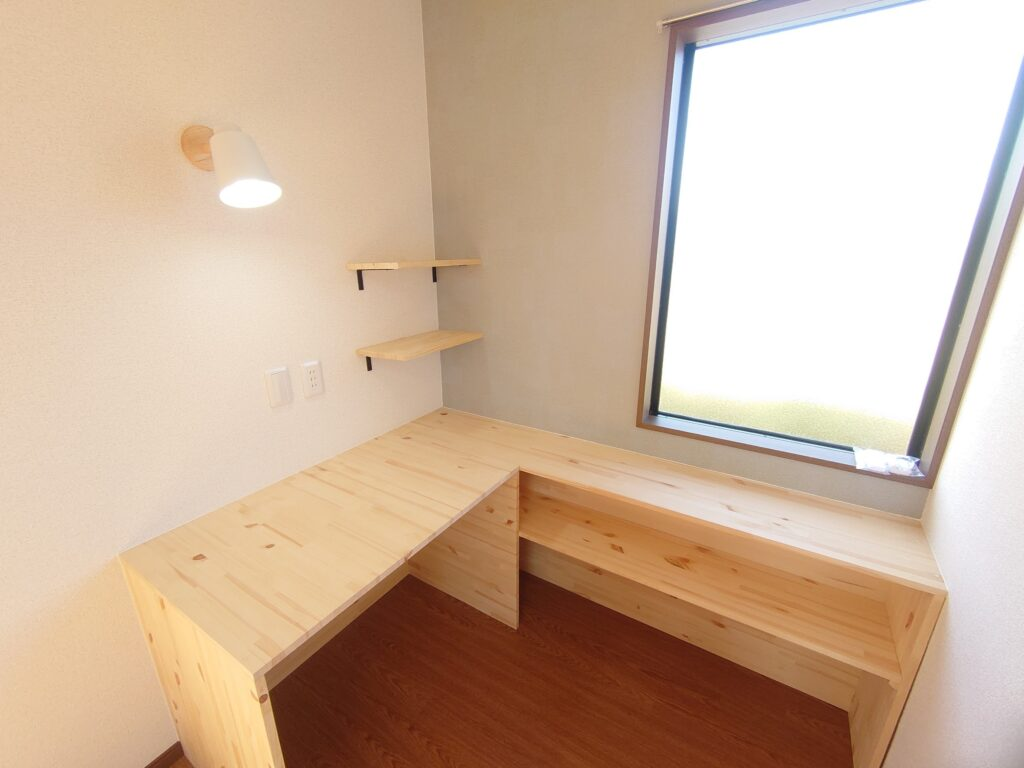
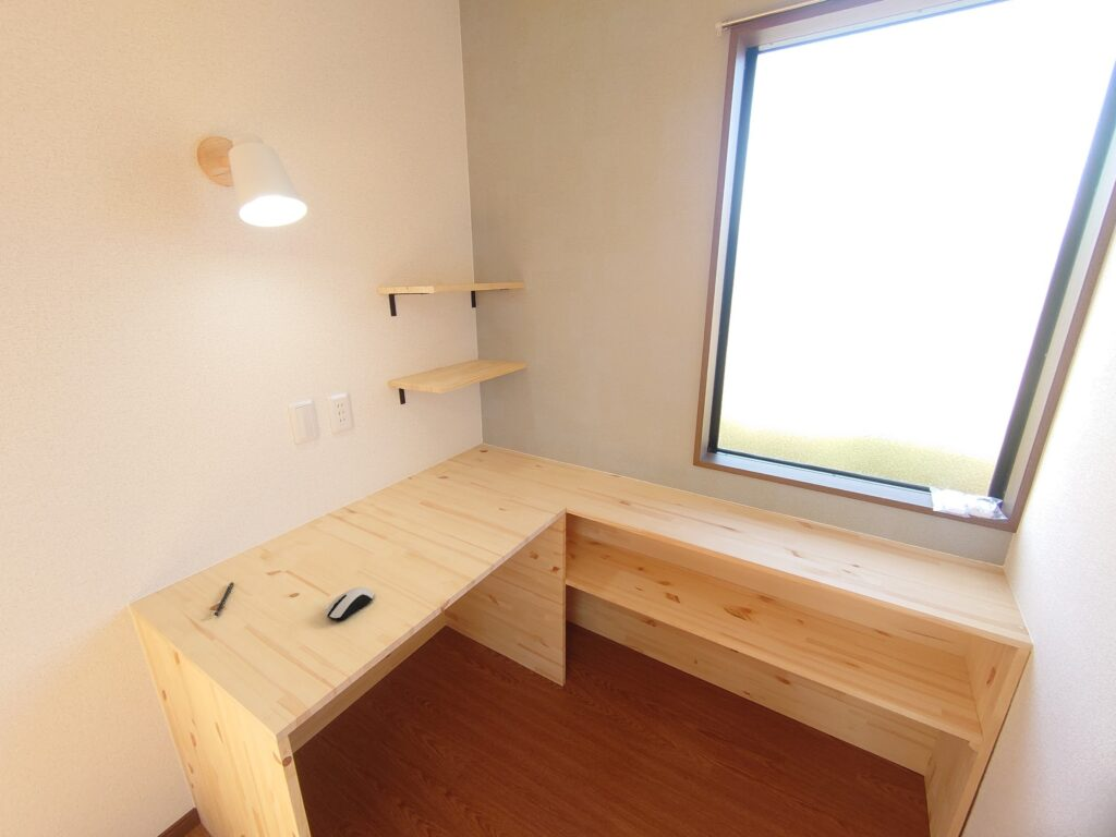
+ computer mouse [325,586,375,622]
+ pen [214,581,234,617]
